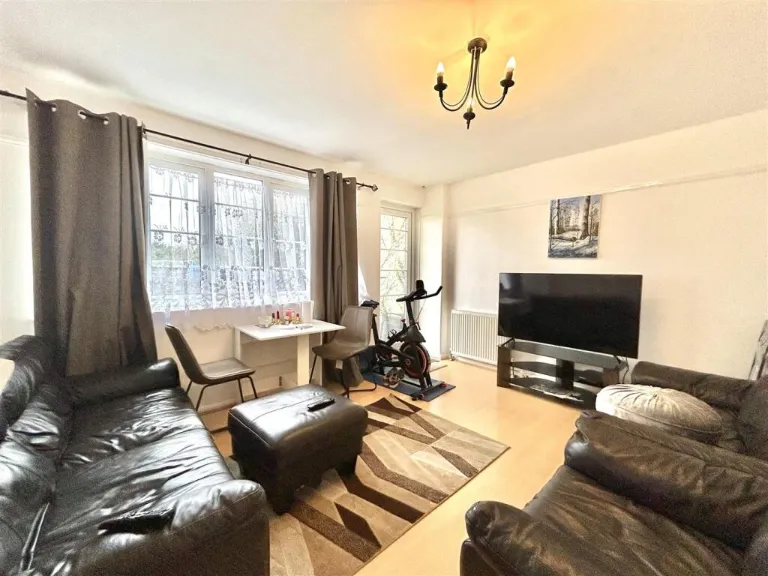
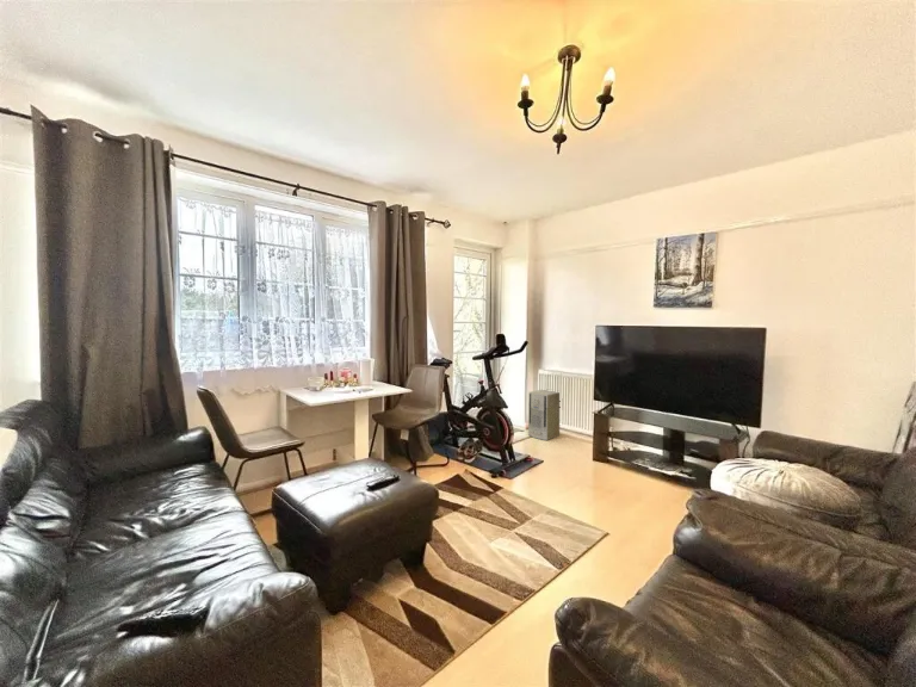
+ air purifier [527,389,562,441]
